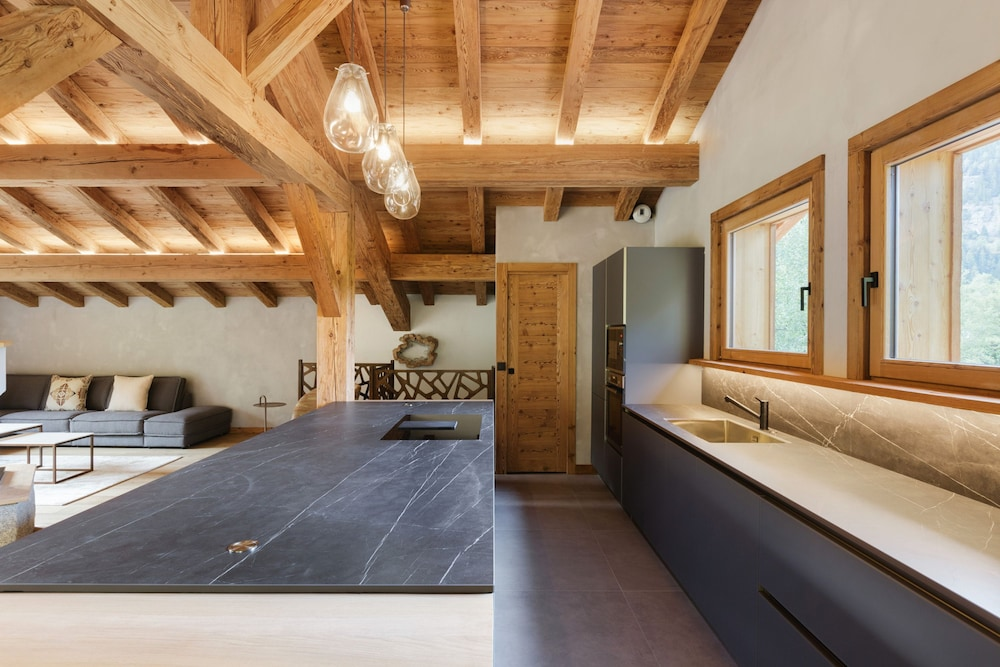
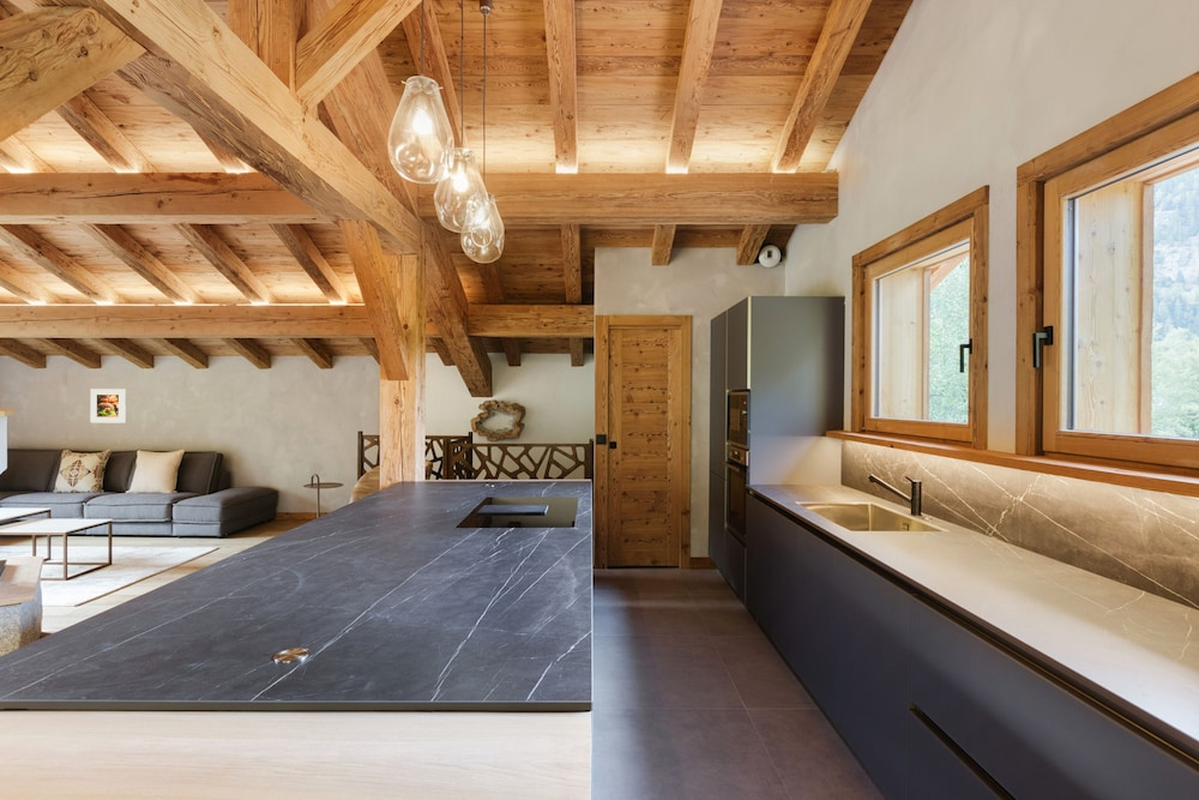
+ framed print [90,387,127,425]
